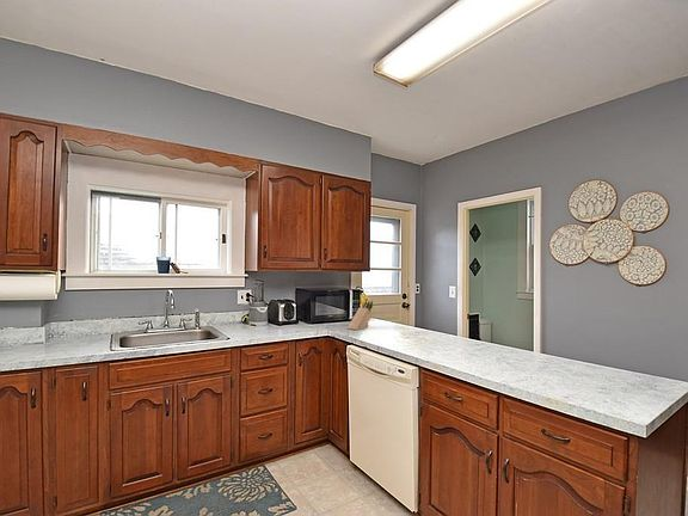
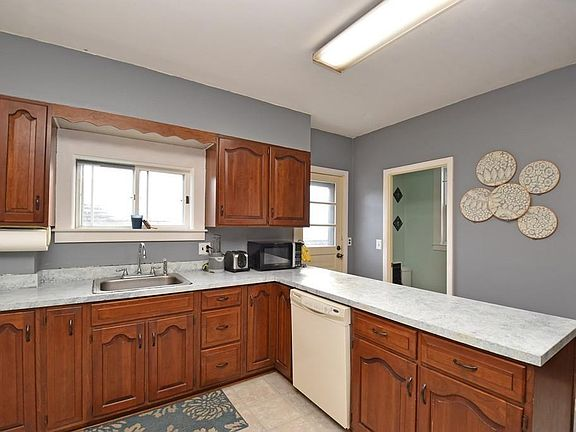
- knife block [346,300,374,331]
